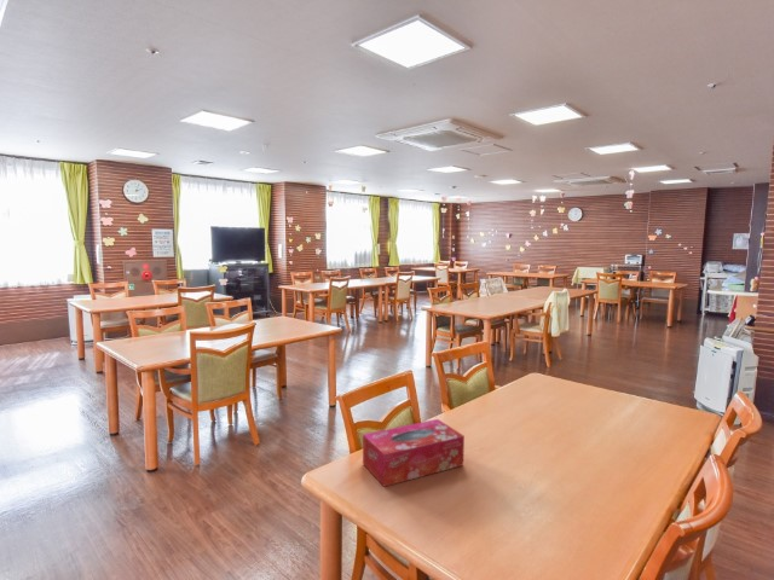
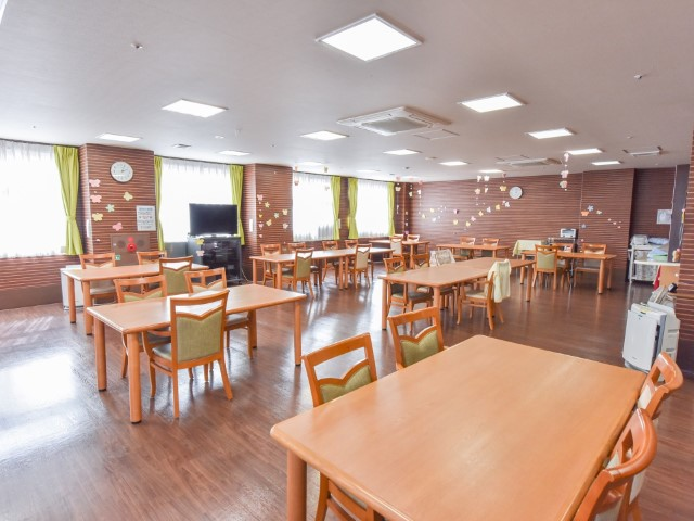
- tissue box [362,418,466,488]
